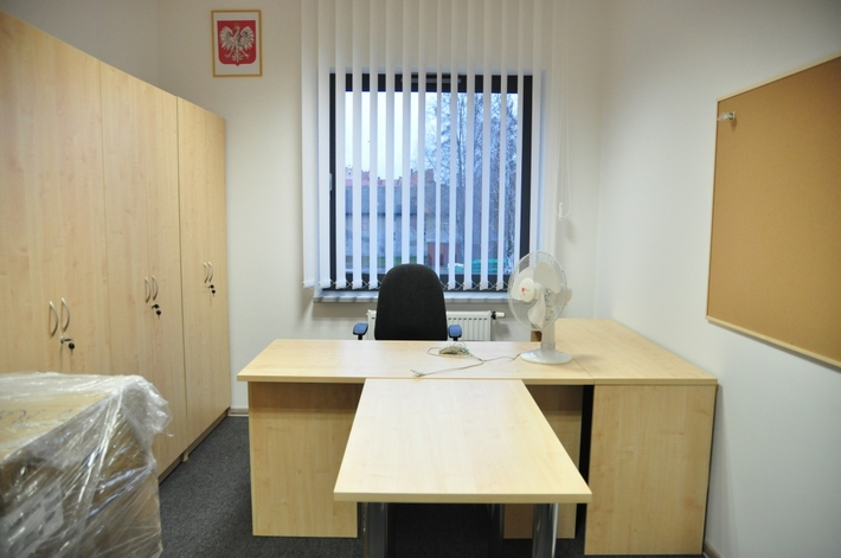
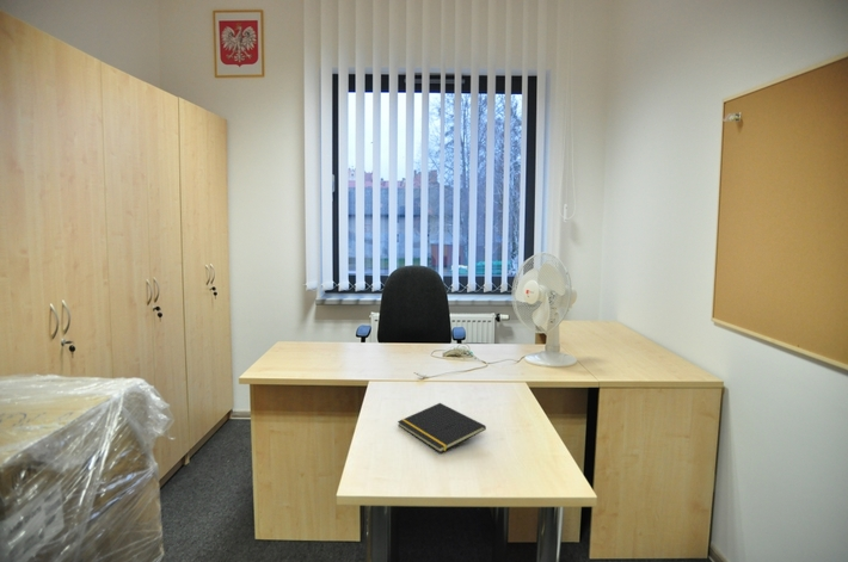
+ notepad [397,402,487,453]
